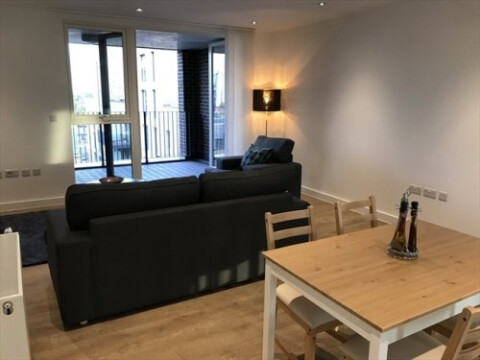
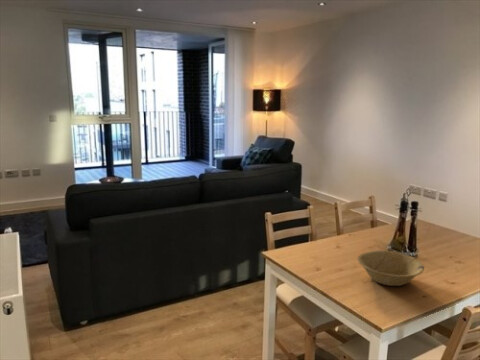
+ bowl [356,250,425,287]
